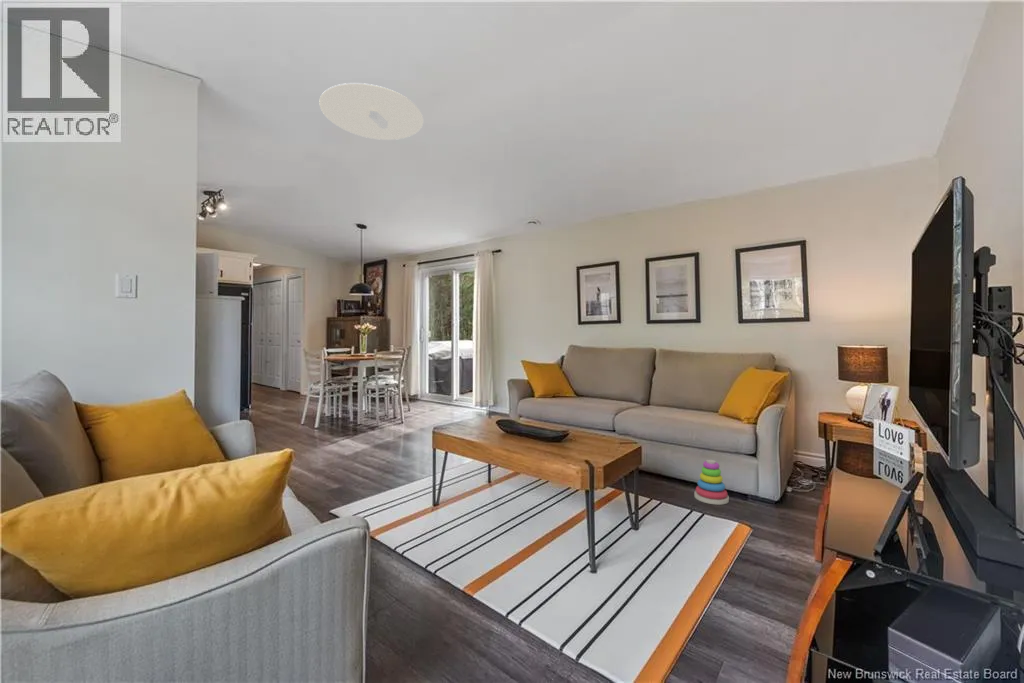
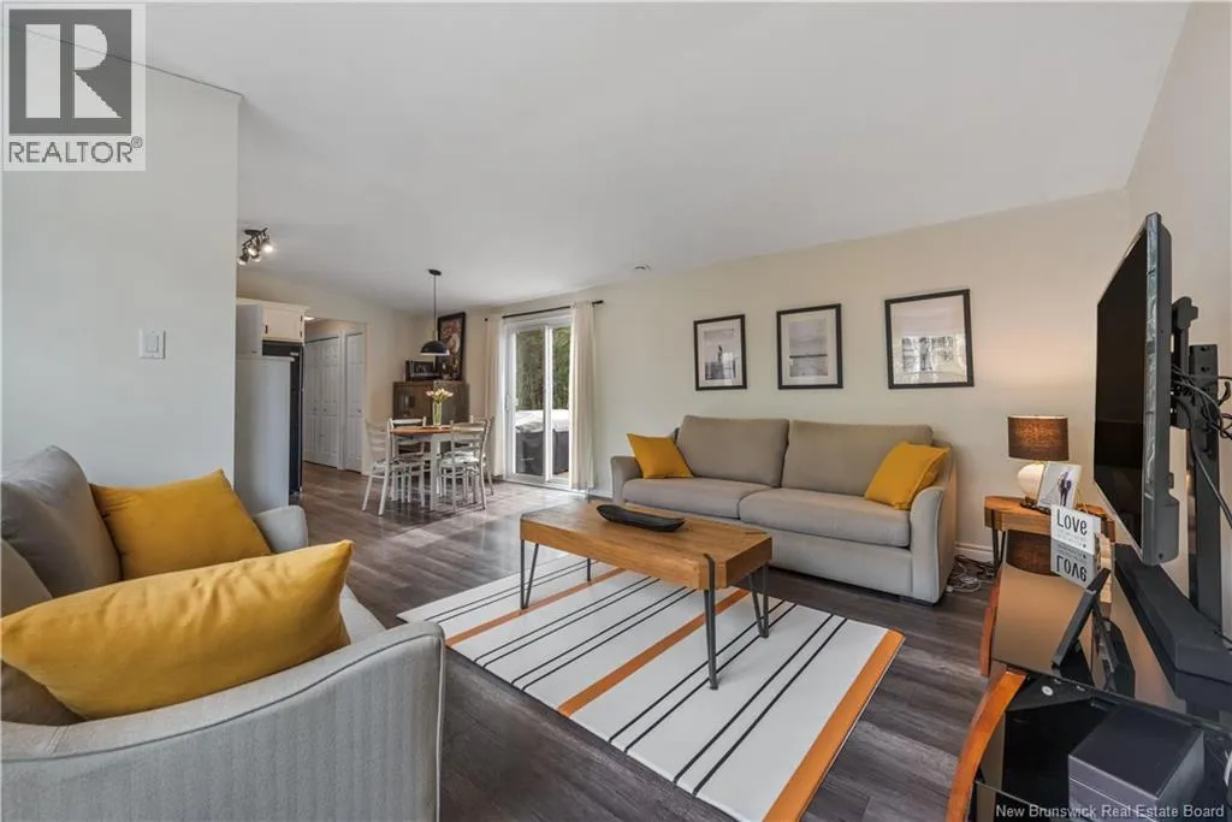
- ceiling light [318,82,424,141]
- stacking toy [693,459,730,506]
